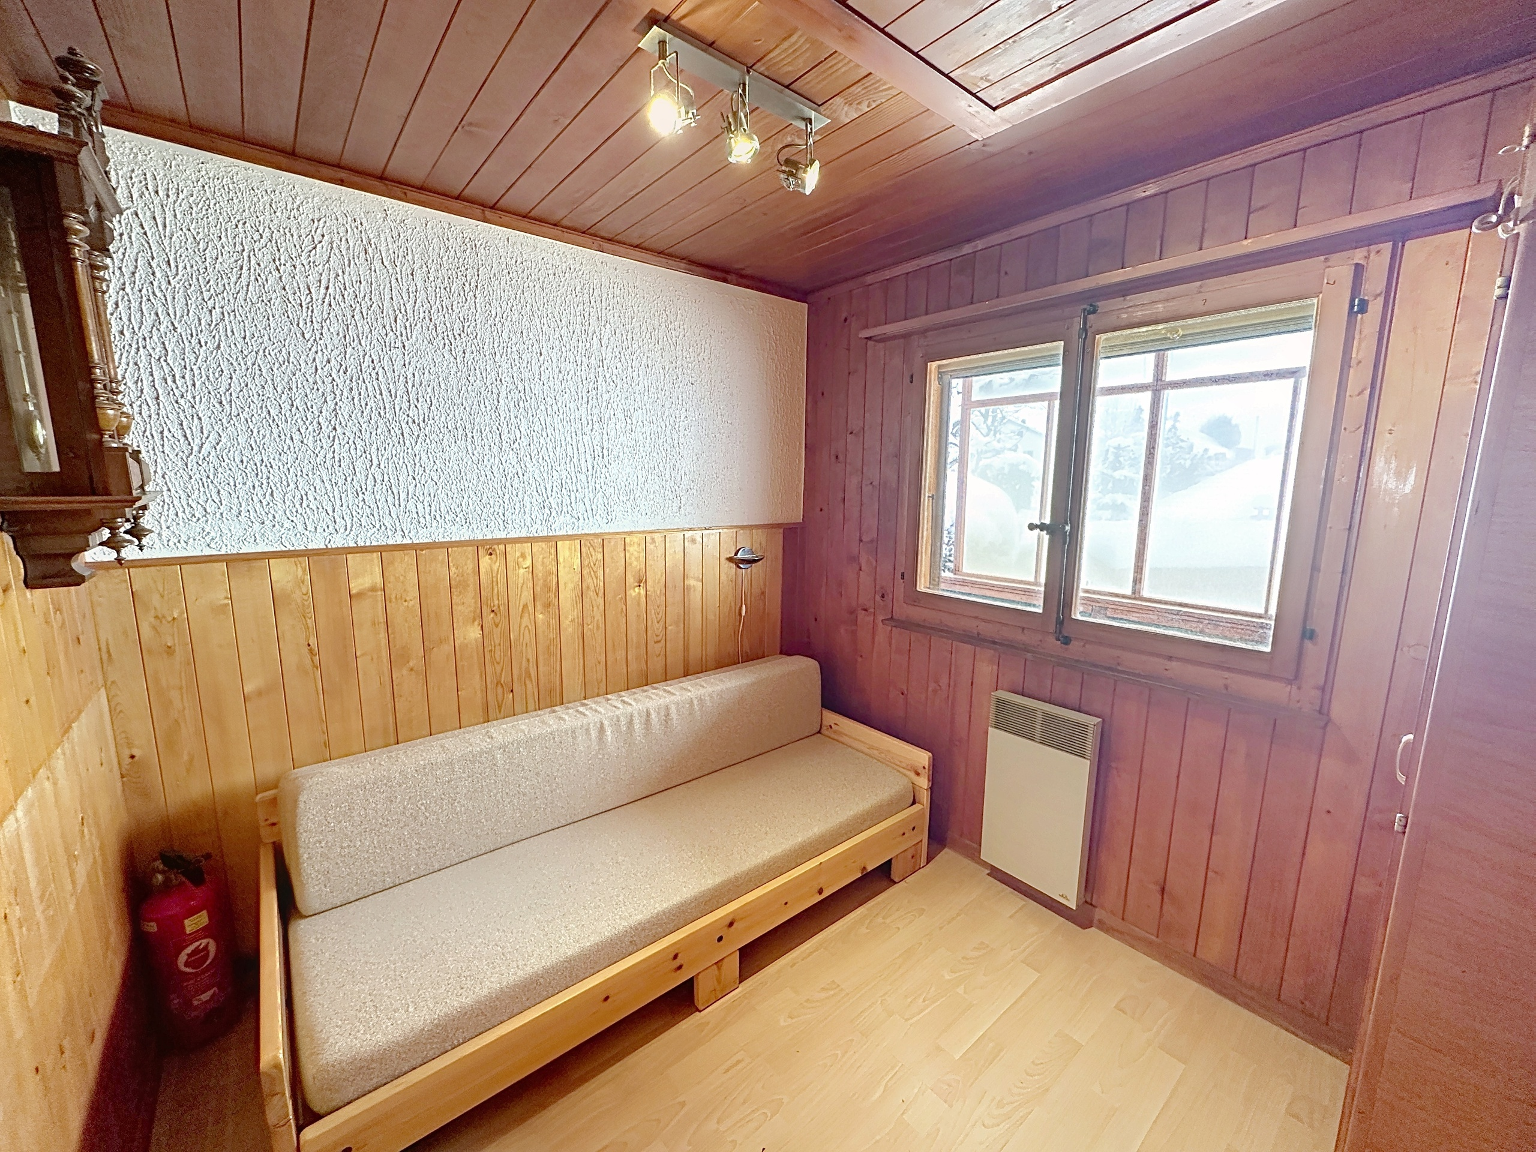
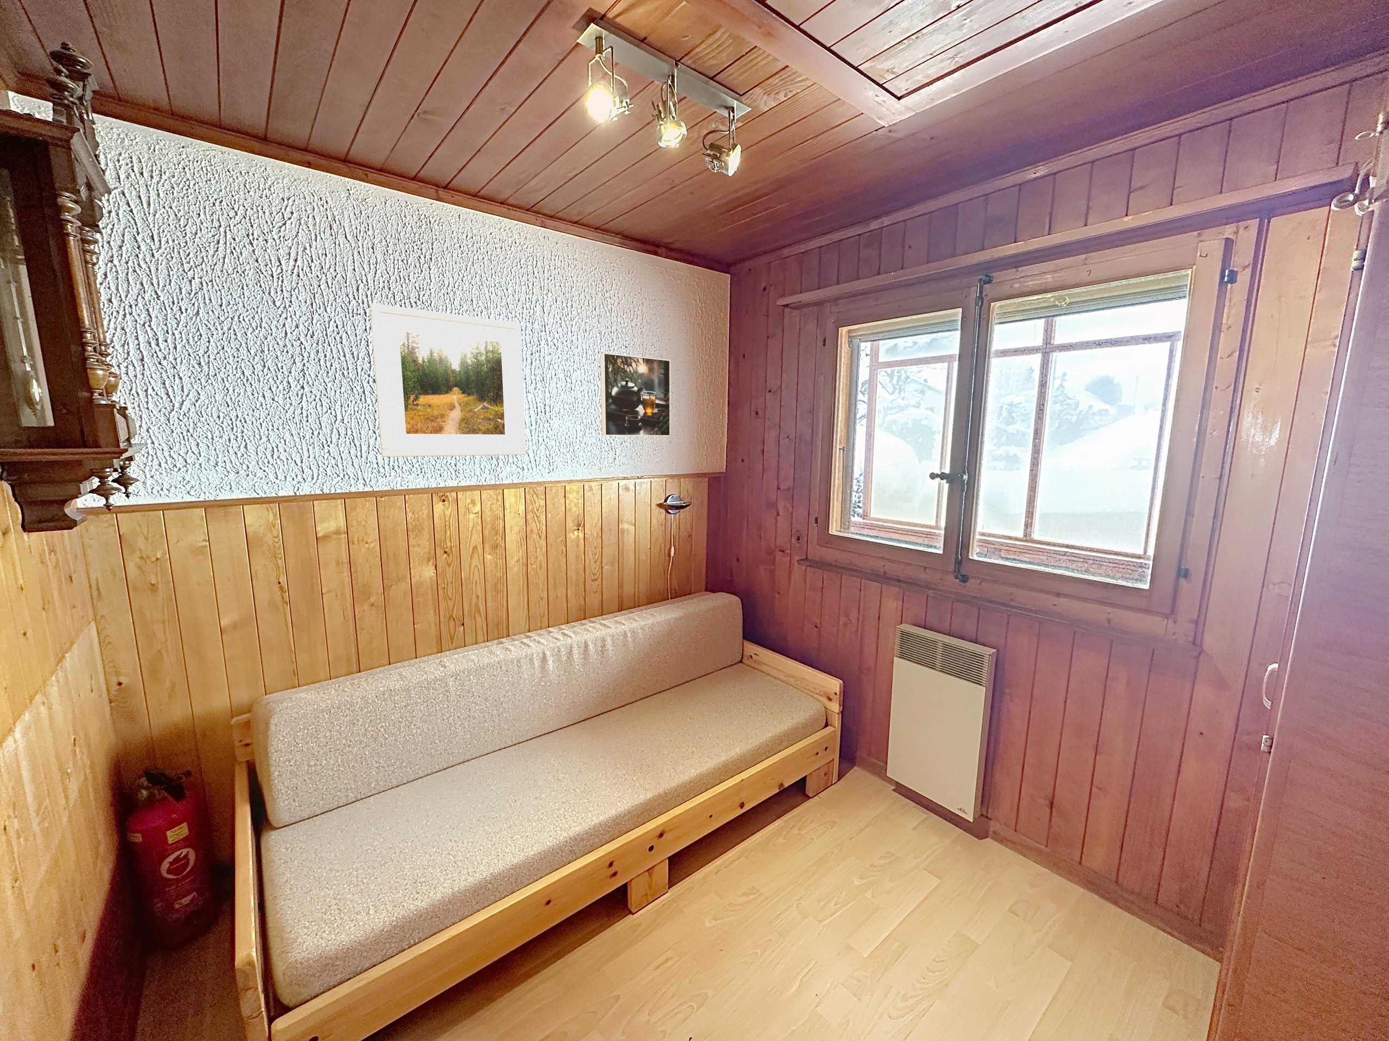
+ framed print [599,352,672,436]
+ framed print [369,303,526,457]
